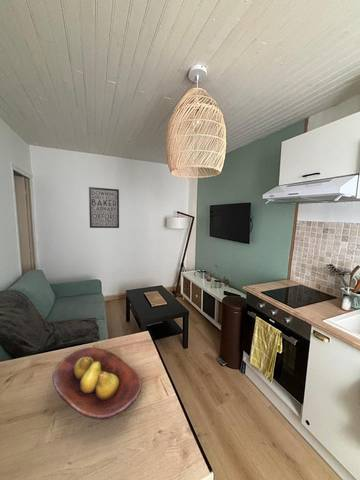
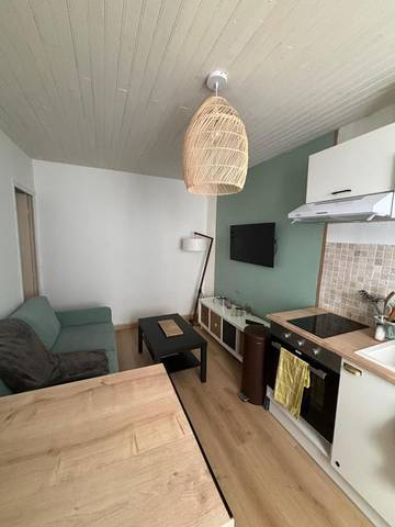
- wall art [88,186,120,229]
- fruit bowl [51,347,143,421]
